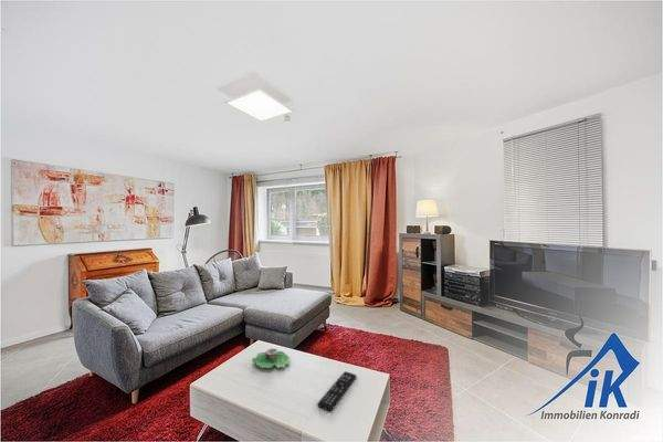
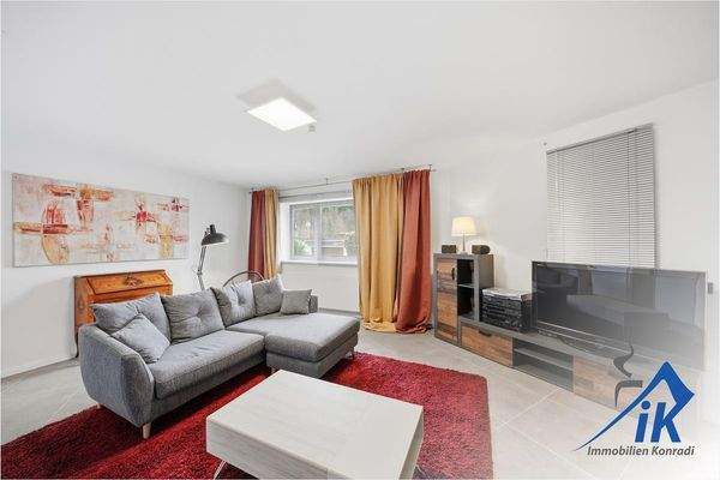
- succulent planter [251,348,291,369]
- remote control [316,370,357,412]
